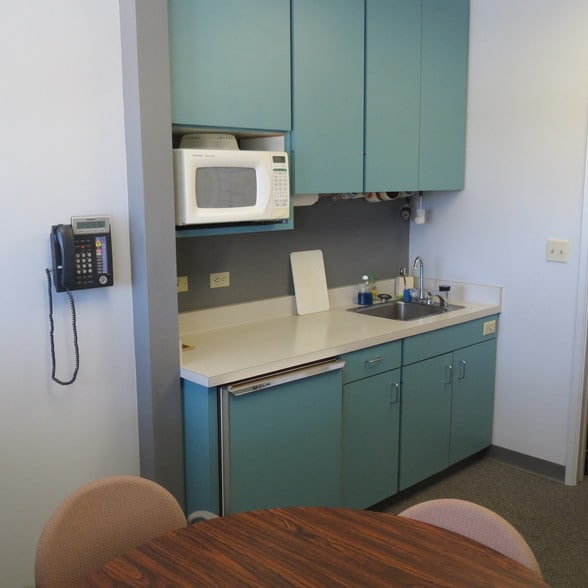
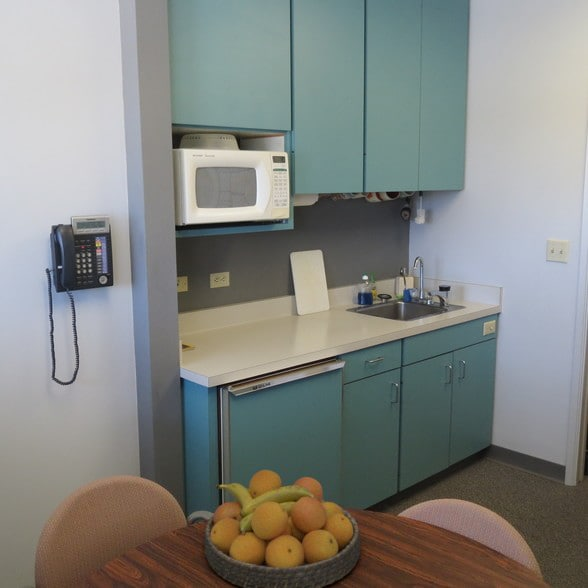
+ fruit bowl [203,469,361,588]
